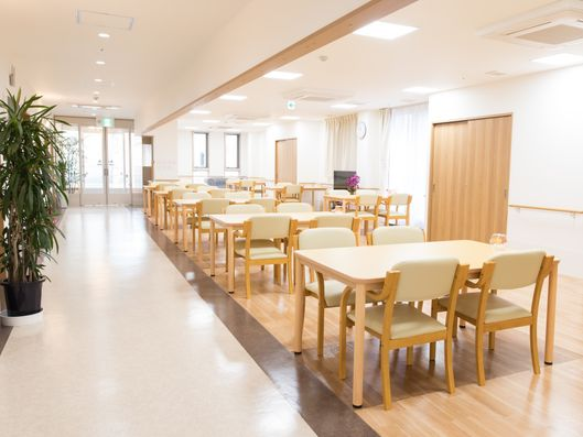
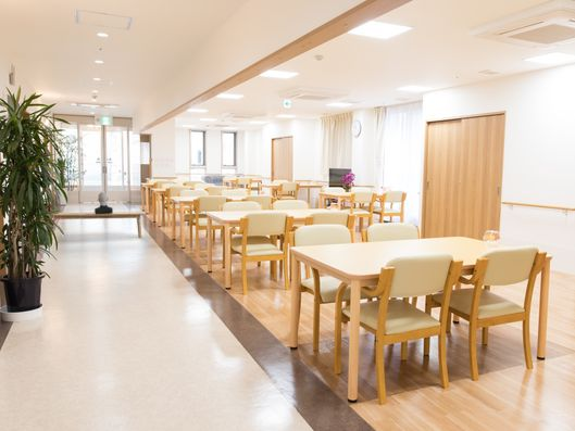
+ bench [53,211,147,239]
+ sculpture bust [93,191,114,214]
